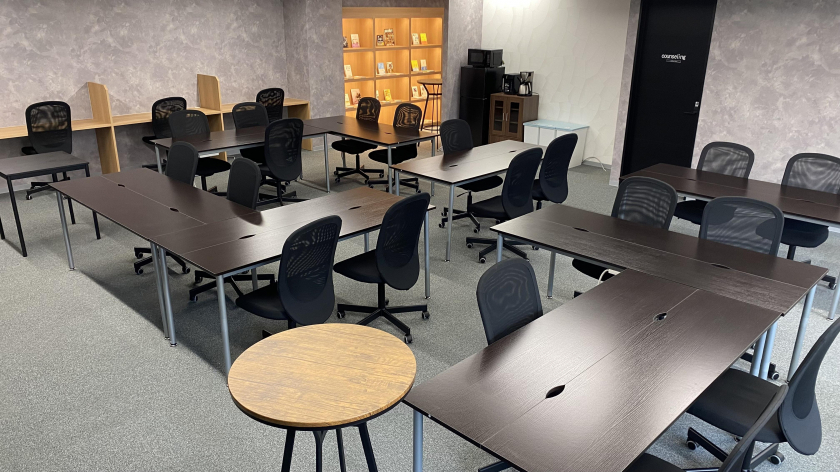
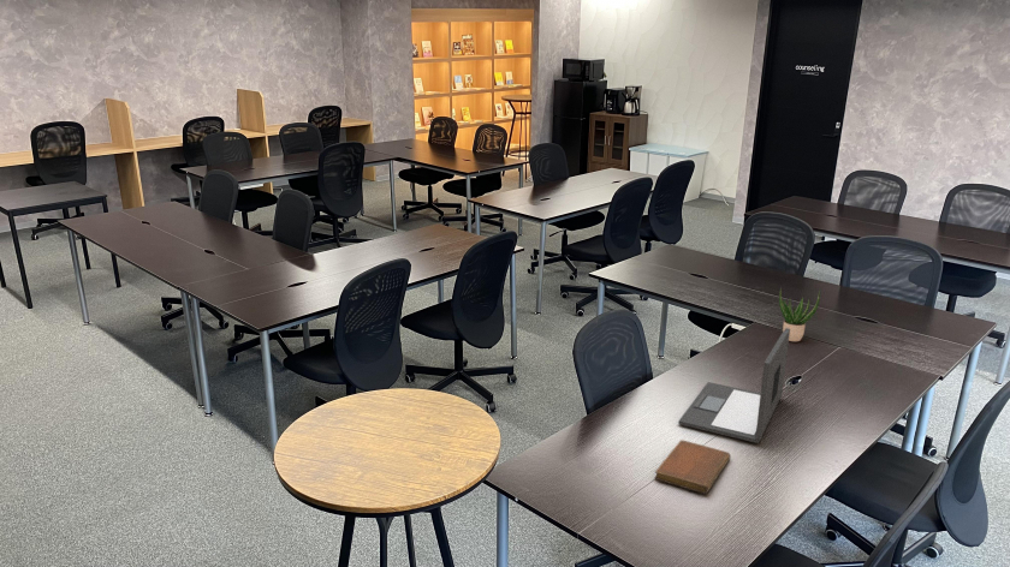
+ notebook [654,438,731,495]
+ potted plant [778,287,821,342]
+ laptop [677,328,790,444]
